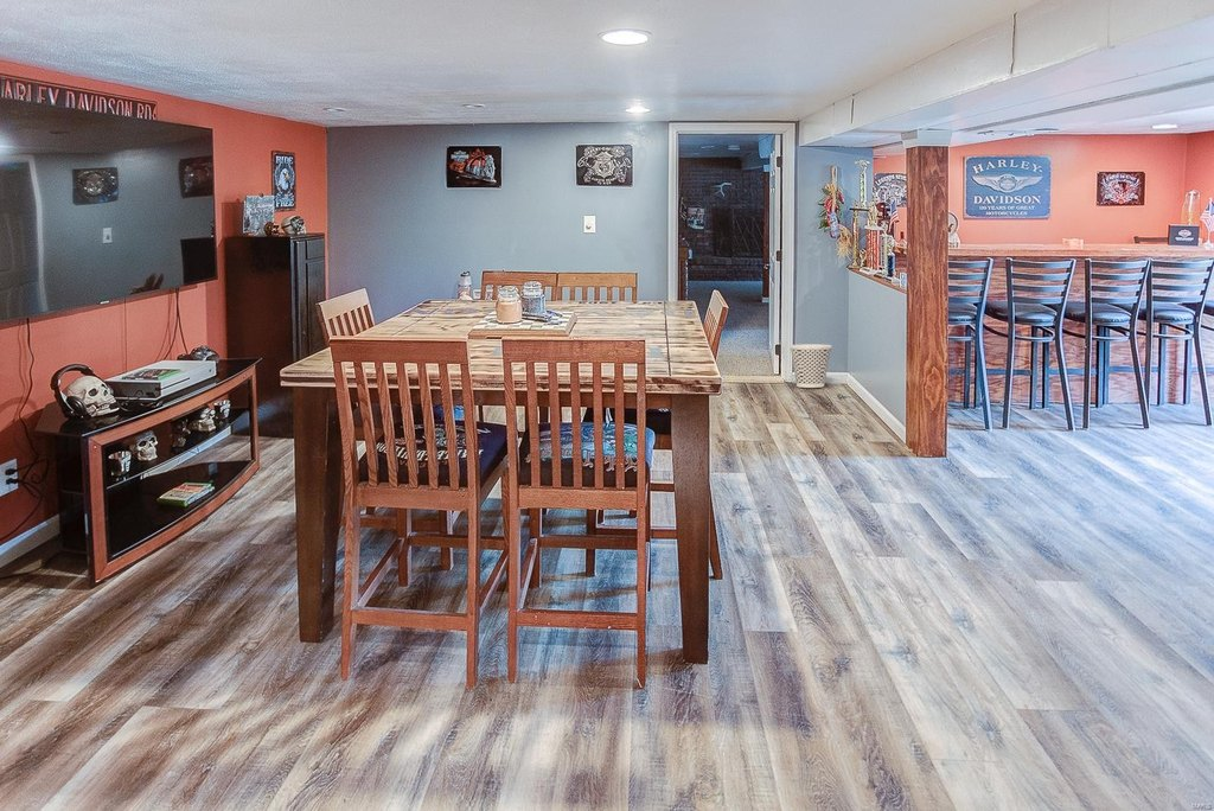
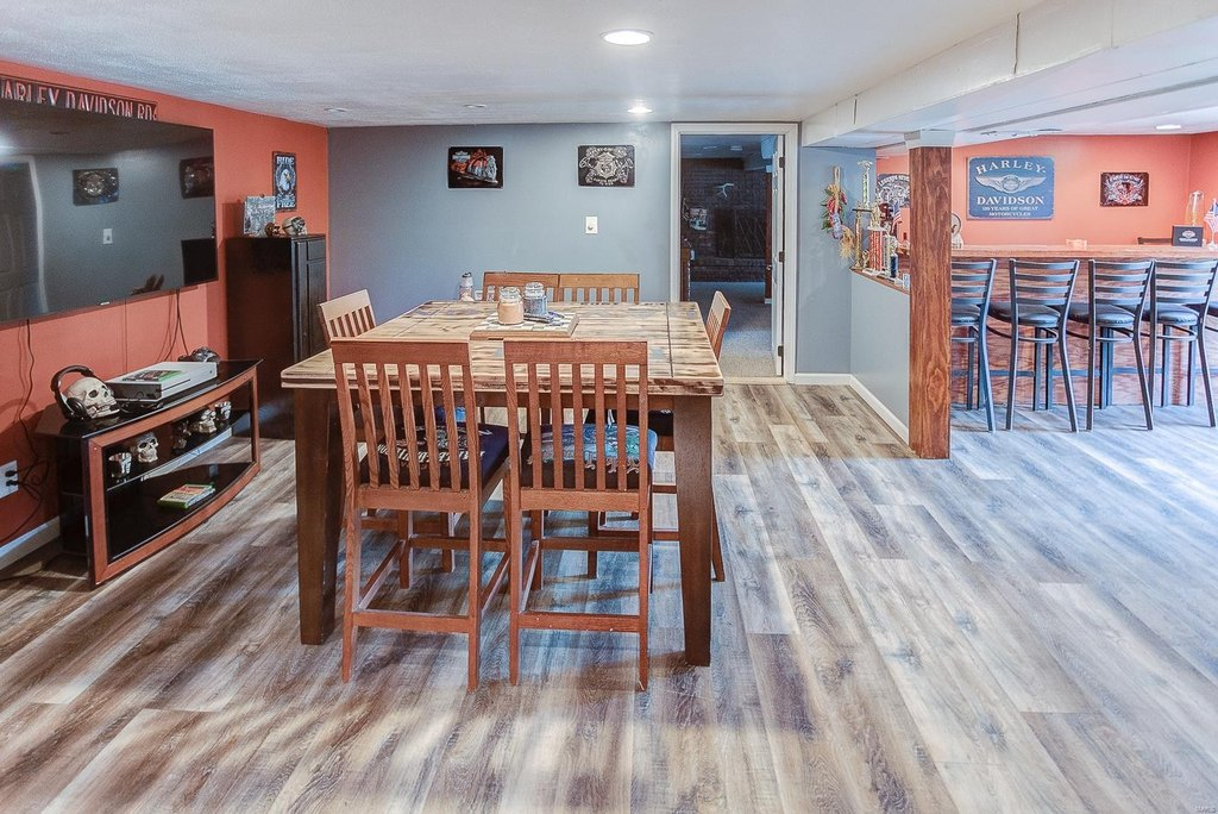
- wastebasket [788,344,833,389]
